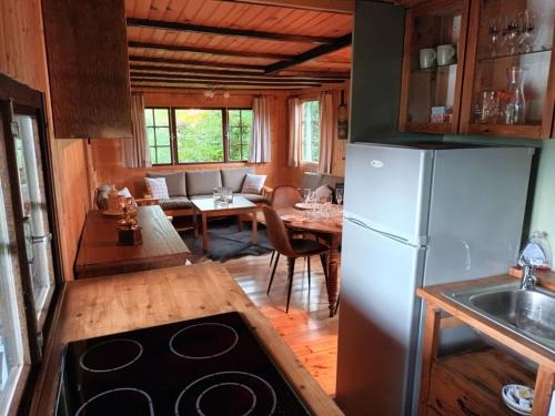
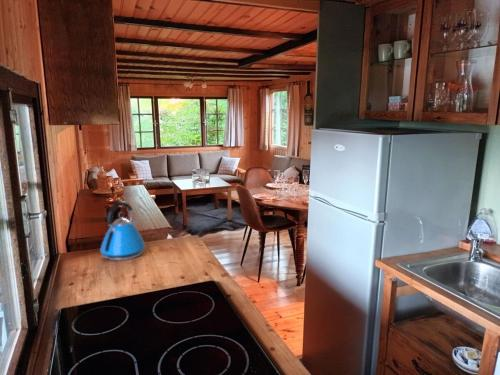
+ kettle [99,200,146,261]
